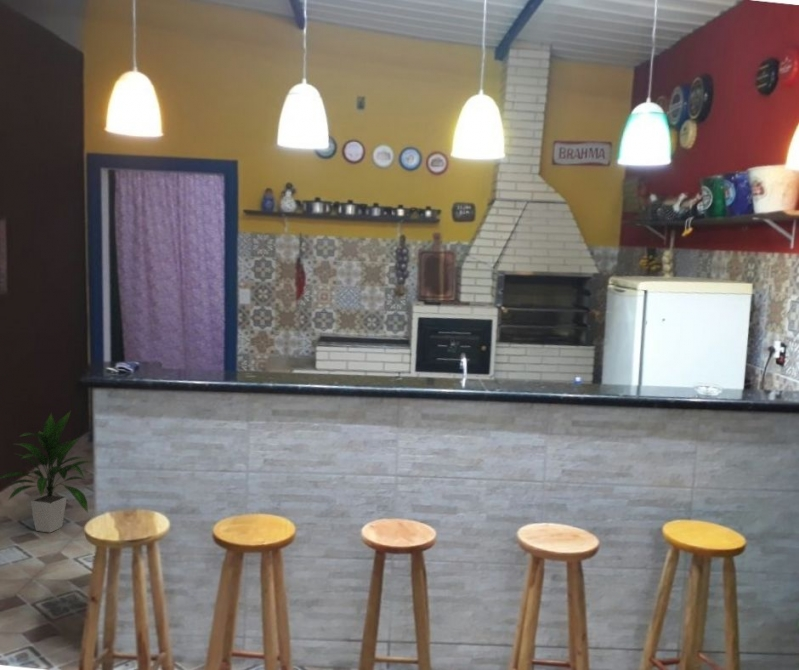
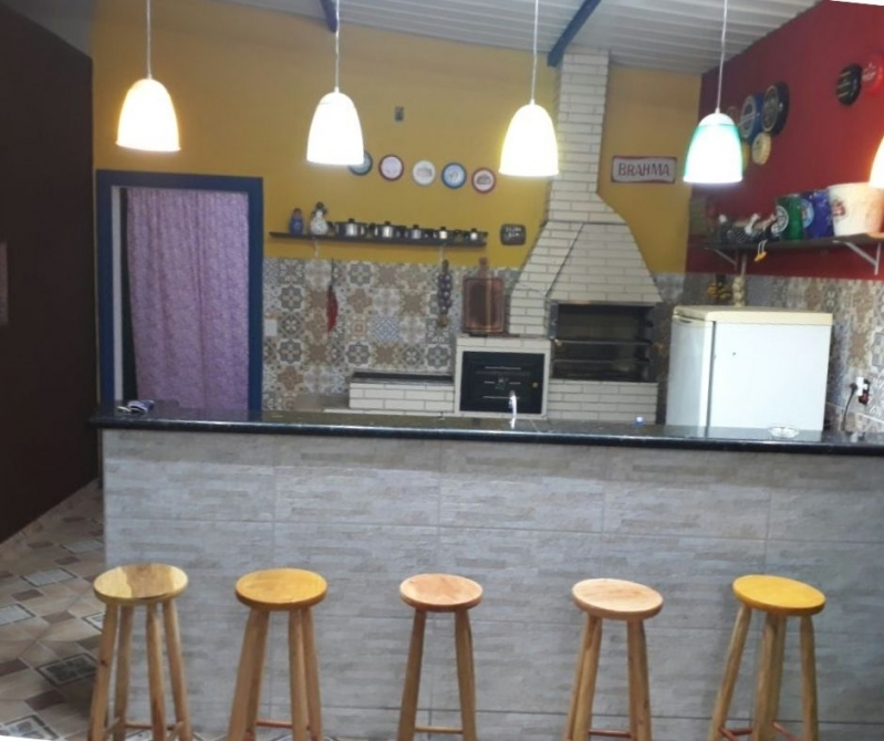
- indoor plant [0,410,93,533]
